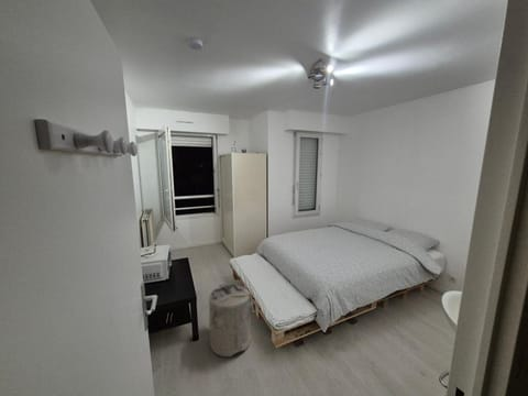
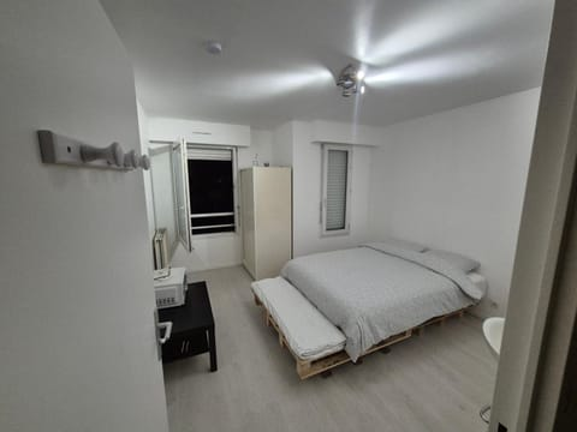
- laundry hamper [208,282,256,358]
